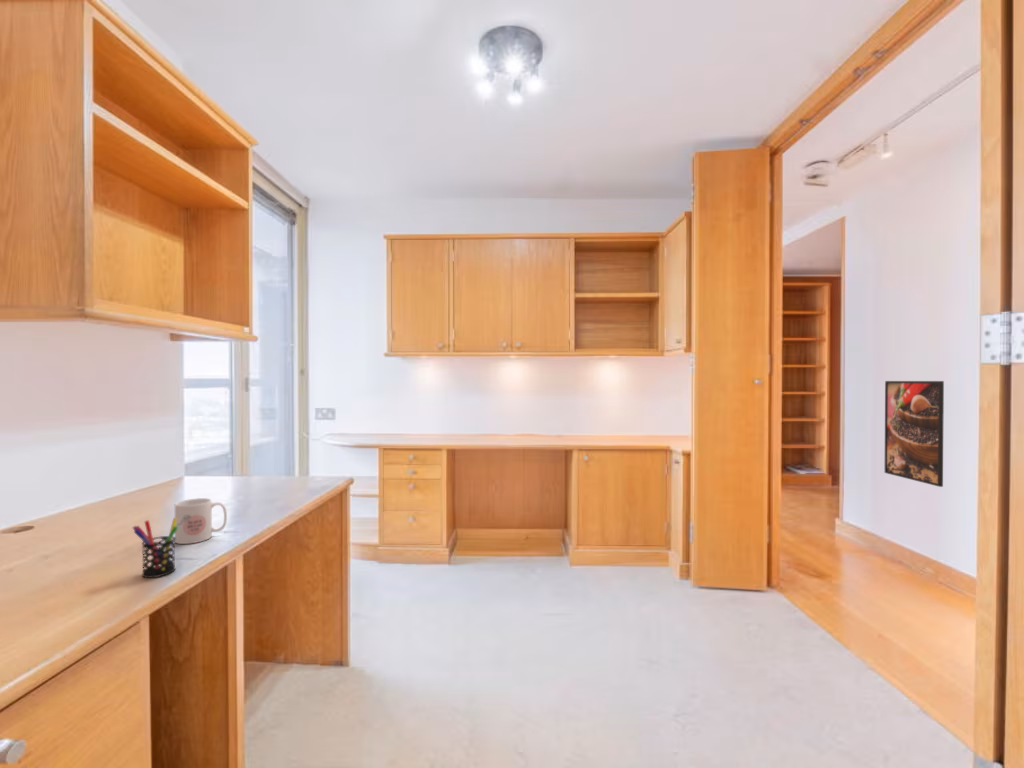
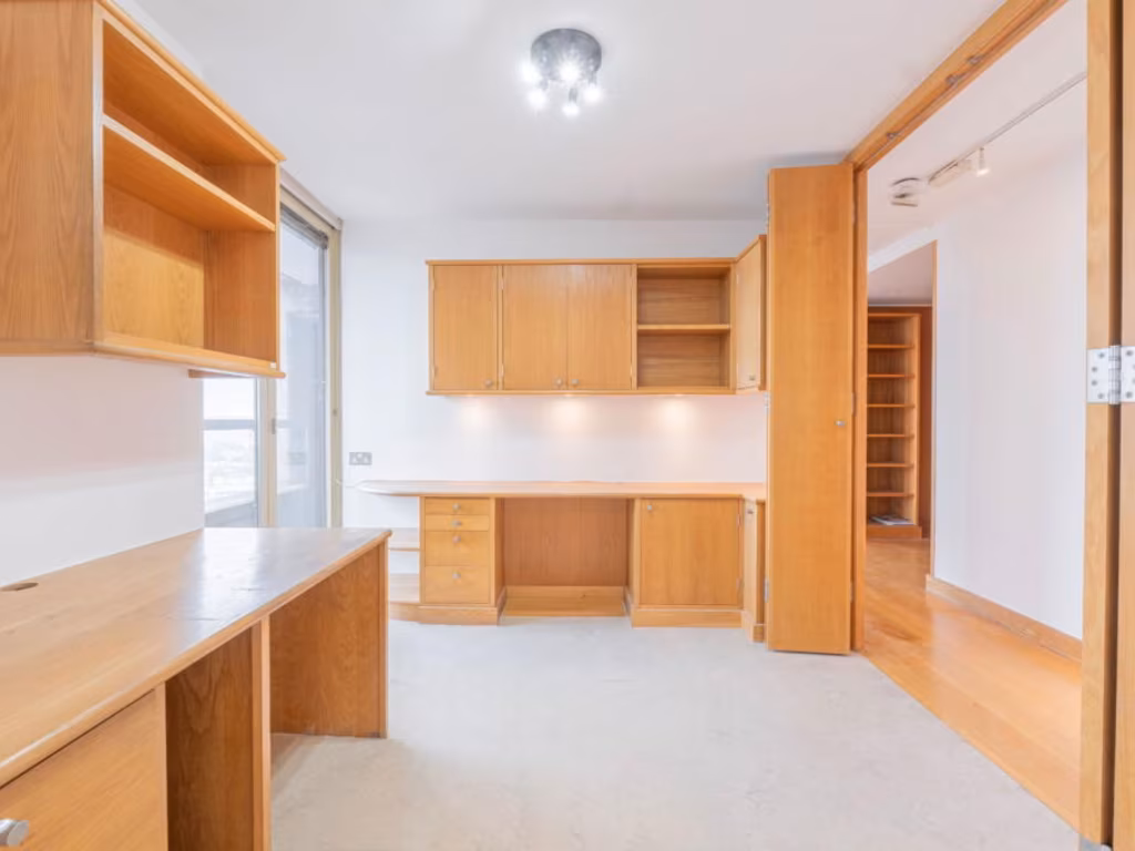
- mug [174,497,228,545]
- pen holder [132,517,178,579]
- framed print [884,380,945,488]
